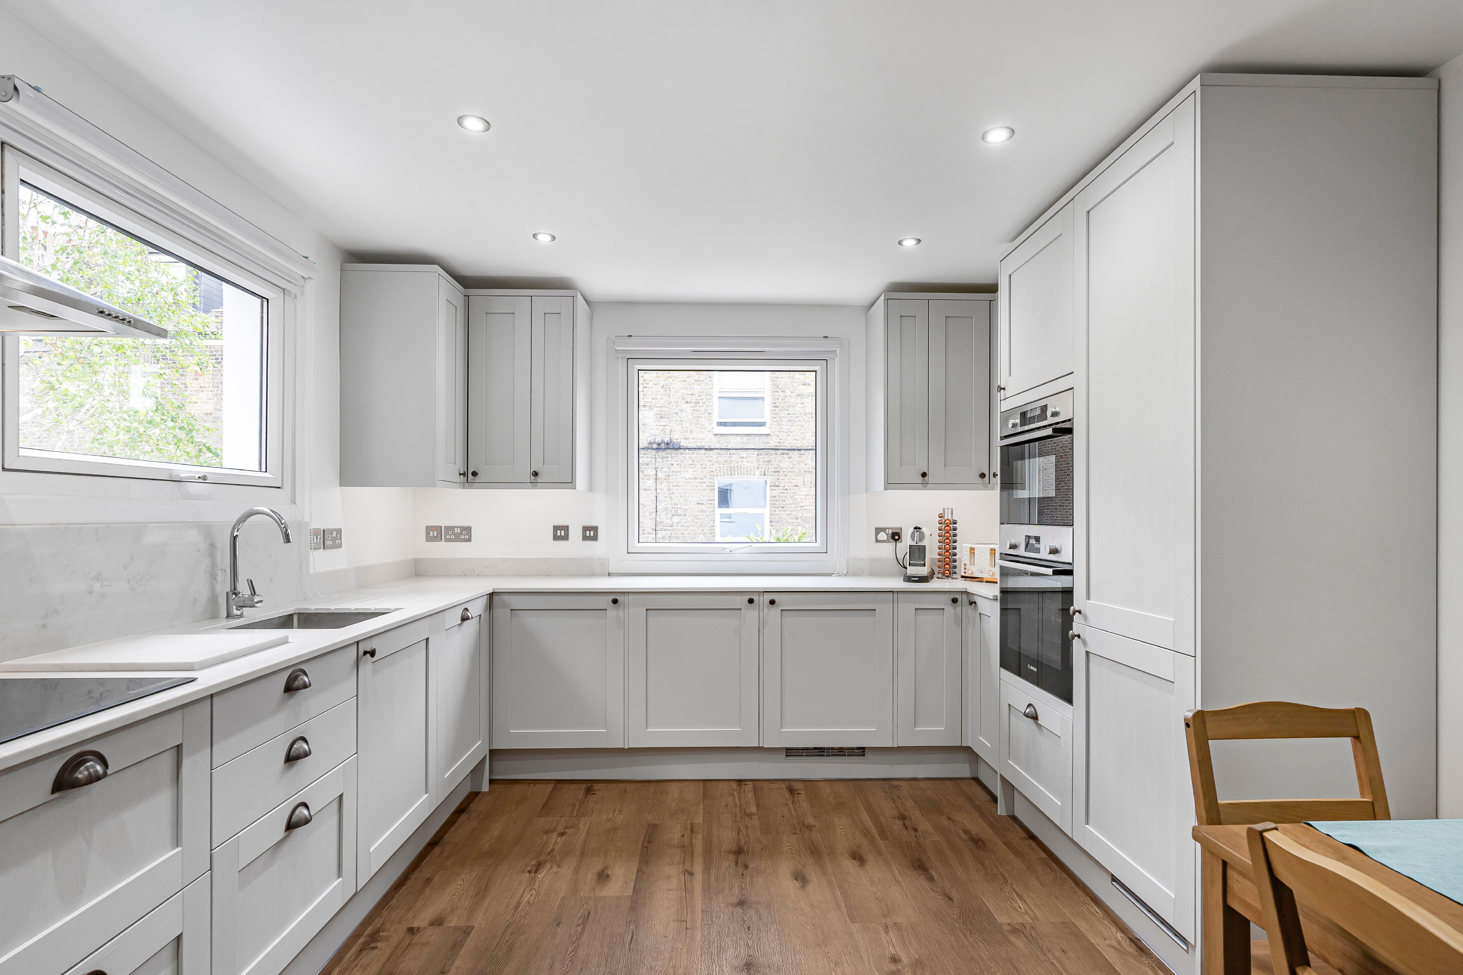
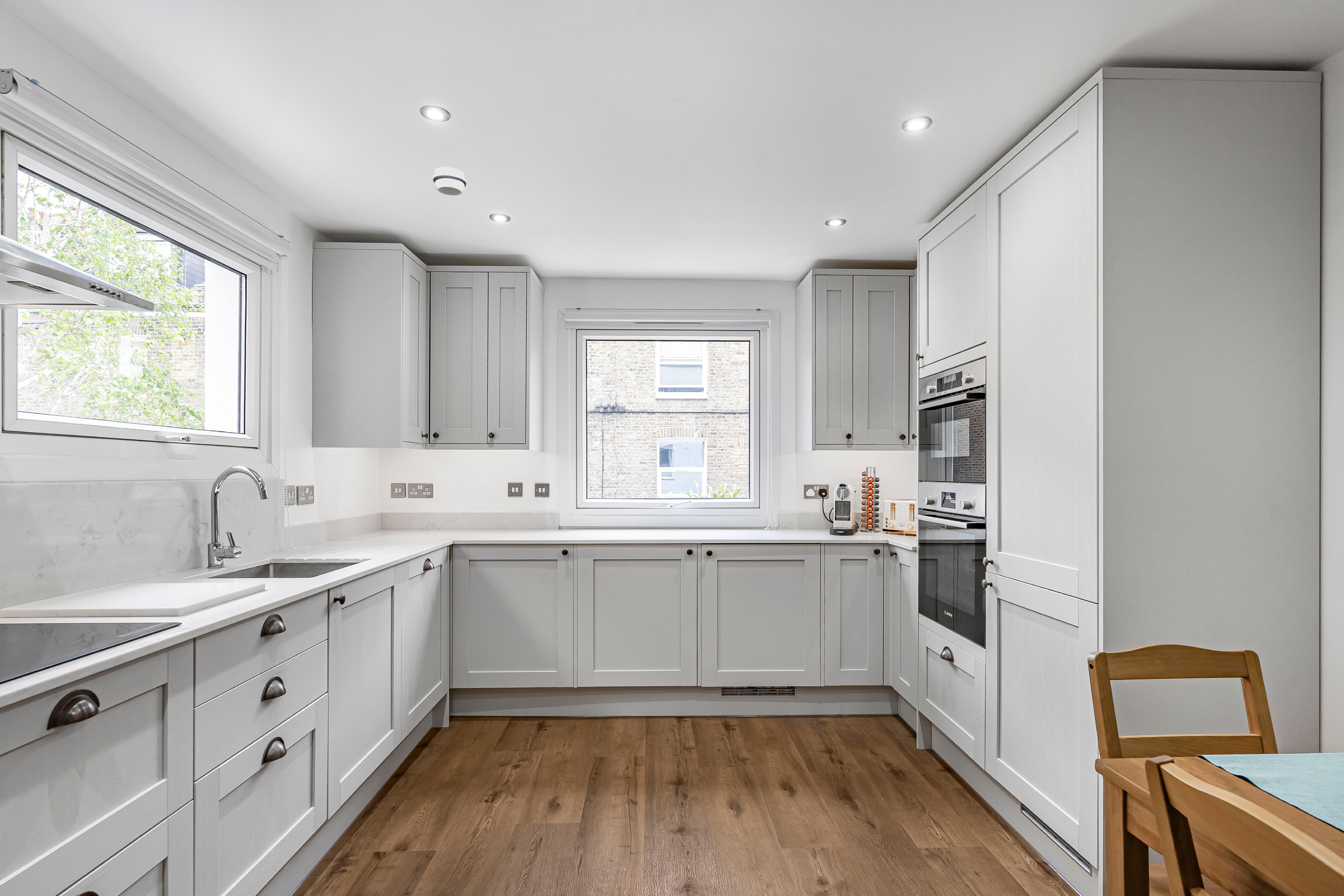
+ smoke detector [432,167,467,196]
